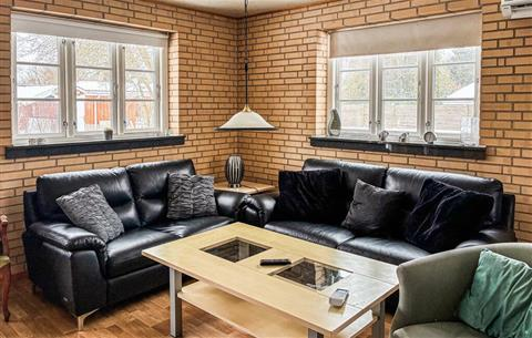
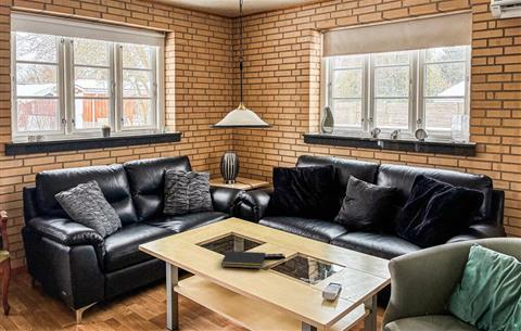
+ notepad [219,250,267,269]
